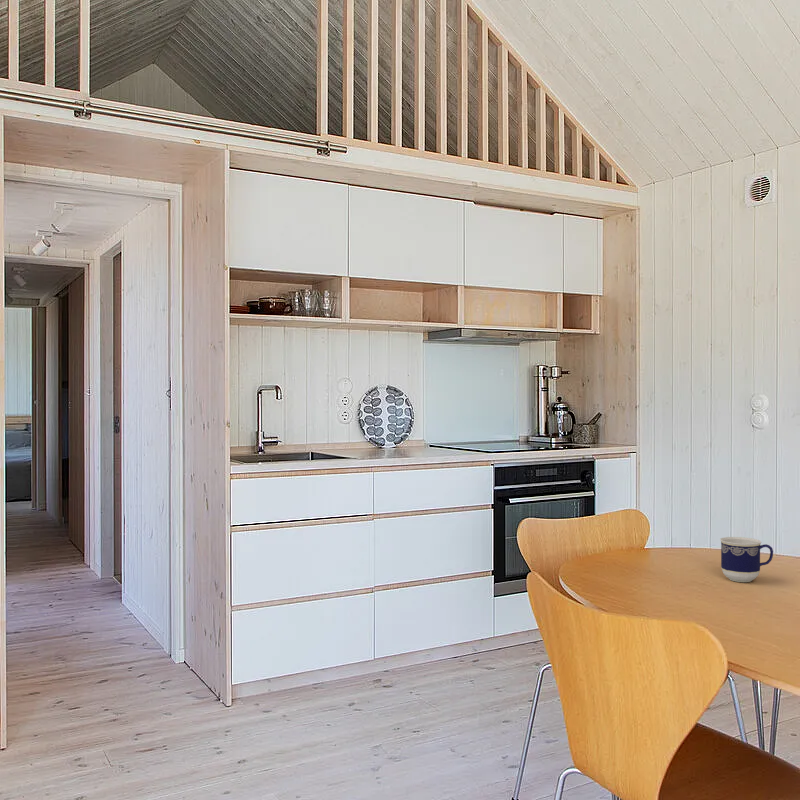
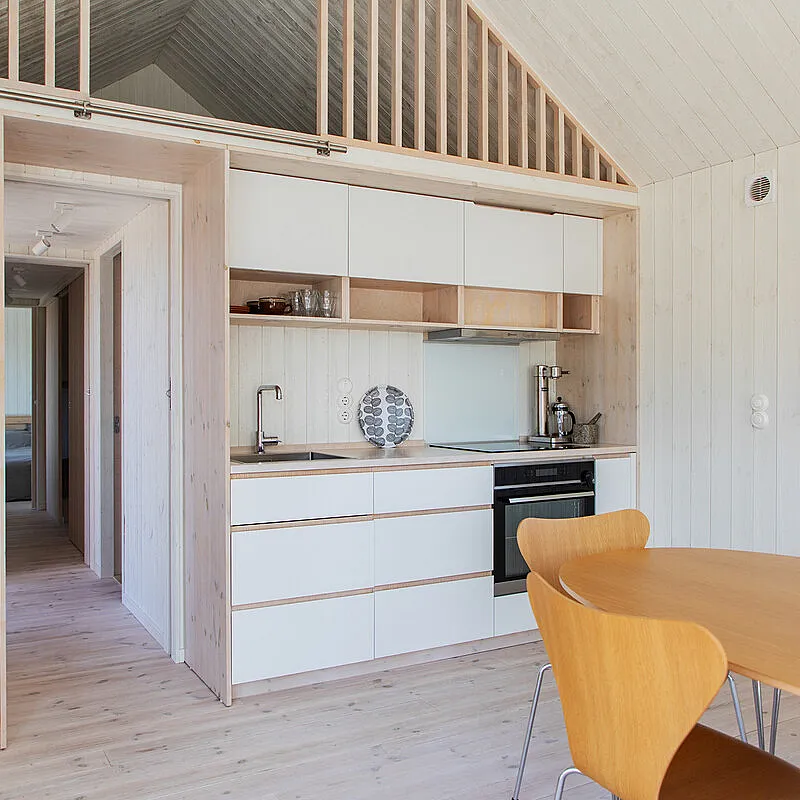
- cup [719,536,774,583]
